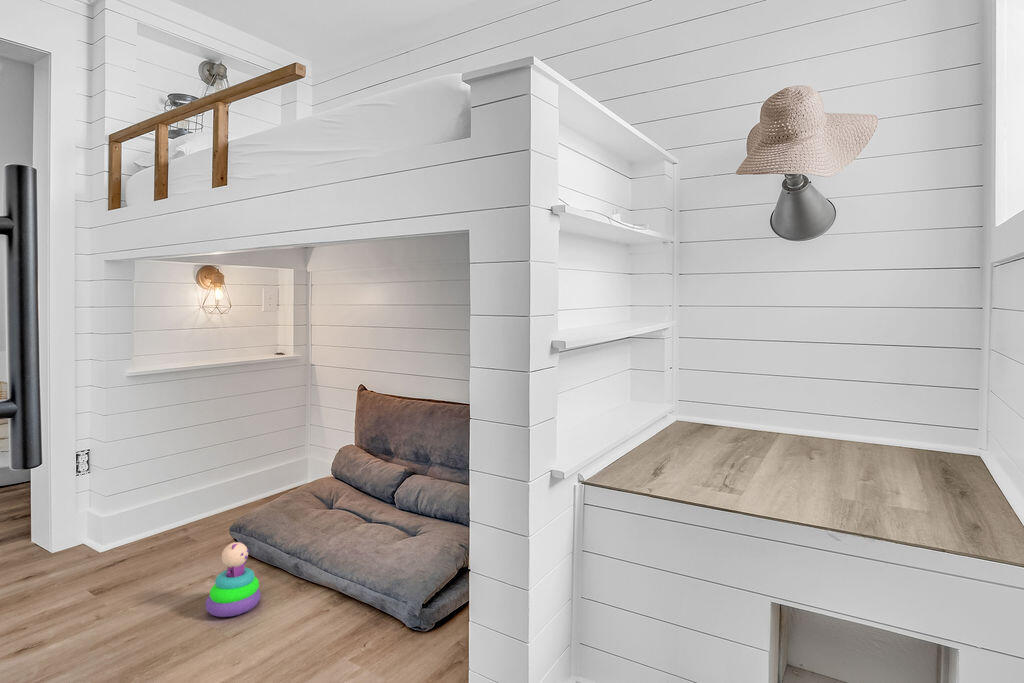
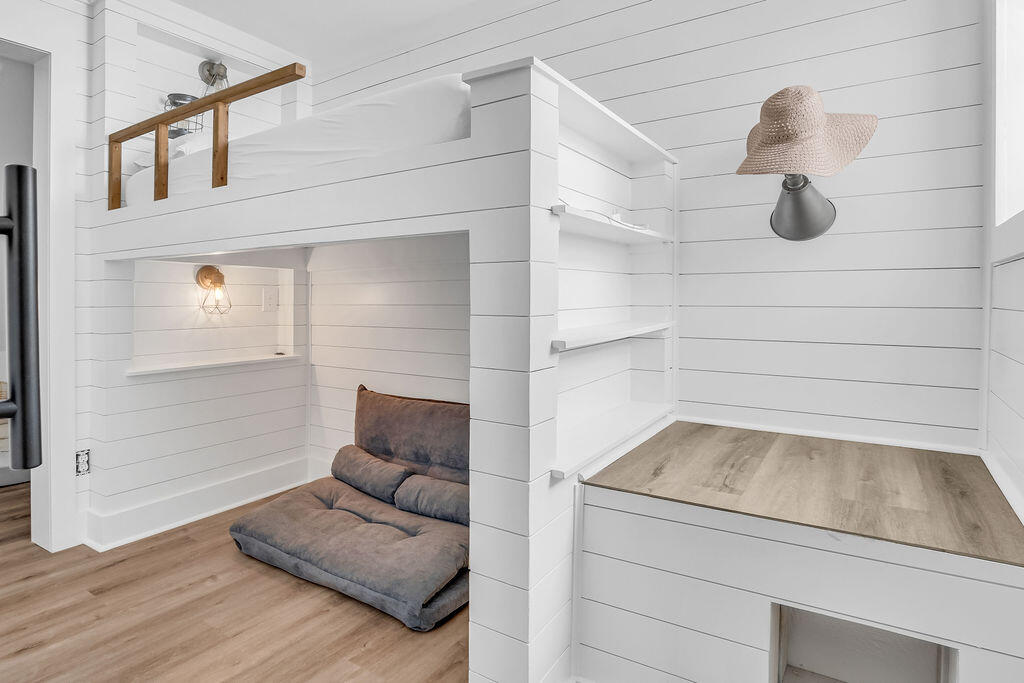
- stacking toy [205,541,261,618]
